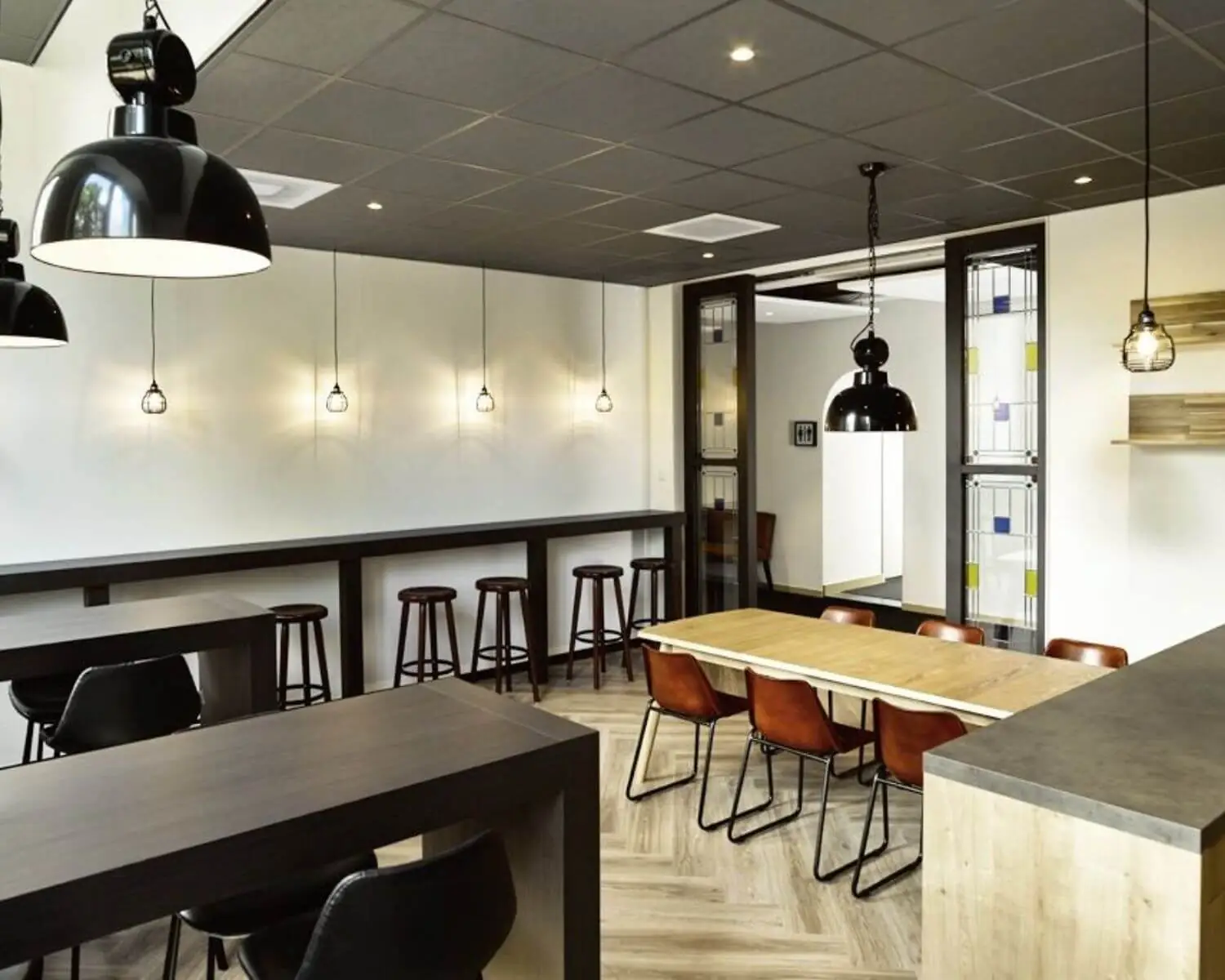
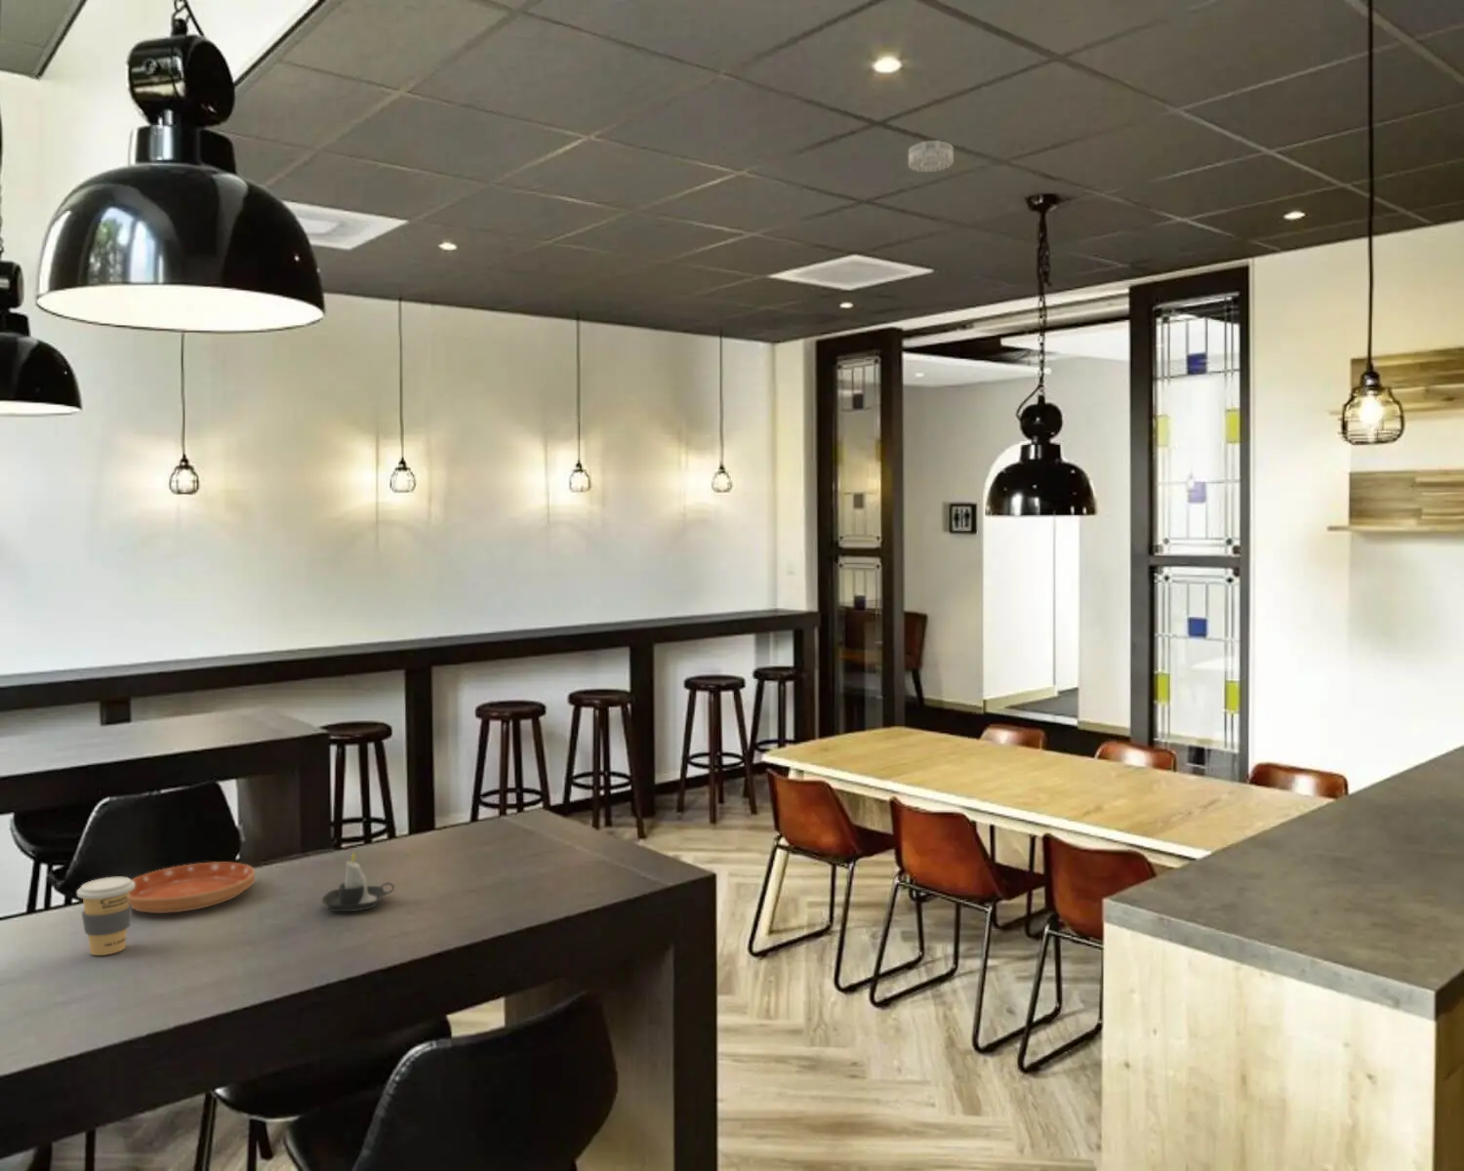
+ candle [321,851,396,913]
+ smoke detector [908,140,954,173]
+ coffee cup [76,876,135,956]
+ saucer [129,862,256,914]
